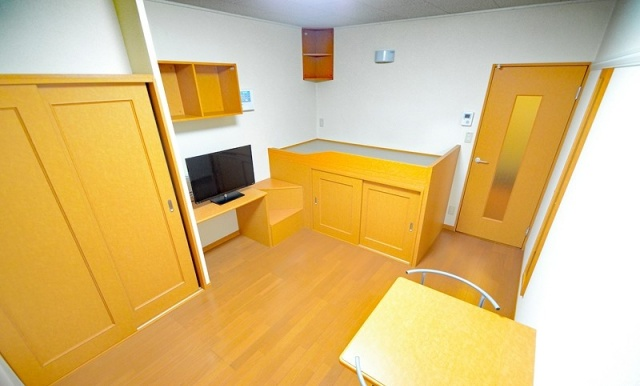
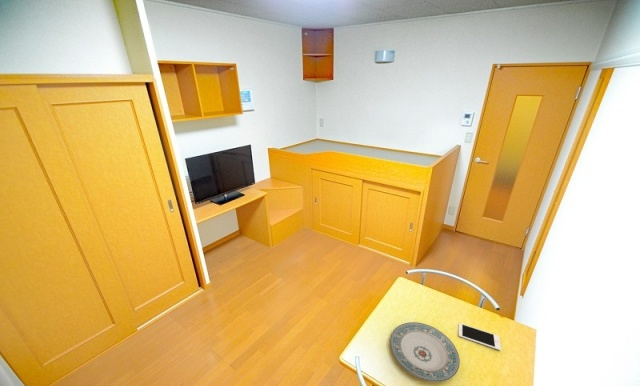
+ cell phone [457,322,502,351]
+ plate [389,321,461,383]
